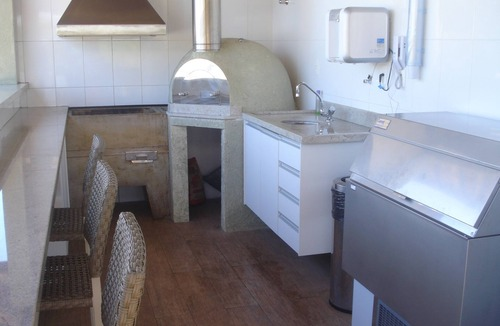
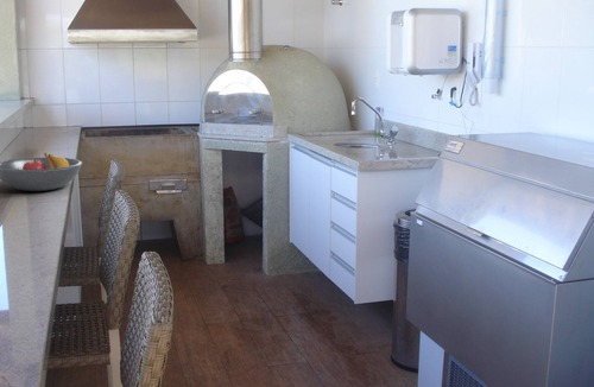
+ fruit bowl [0,152,83,192]
